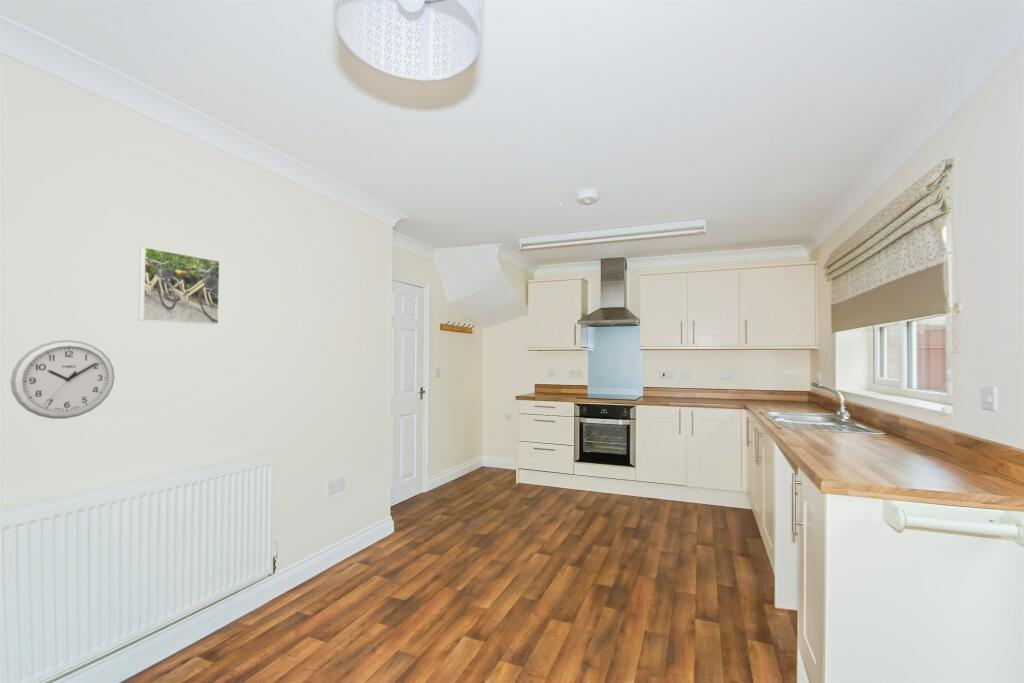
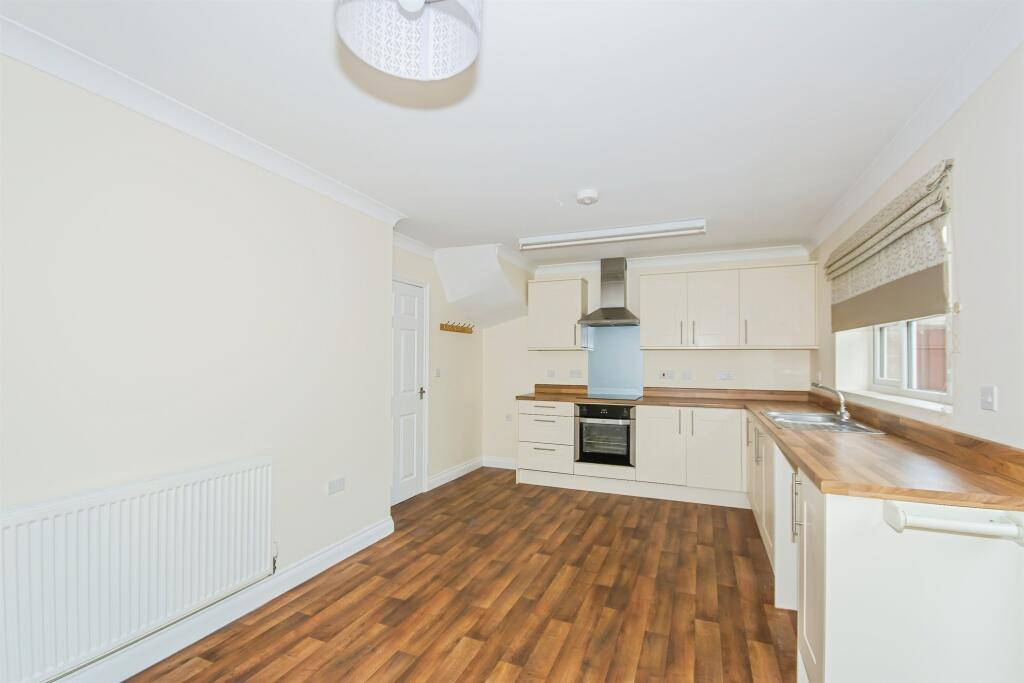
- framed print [138,246,221,326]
- wall clock [9,339,116,420]
